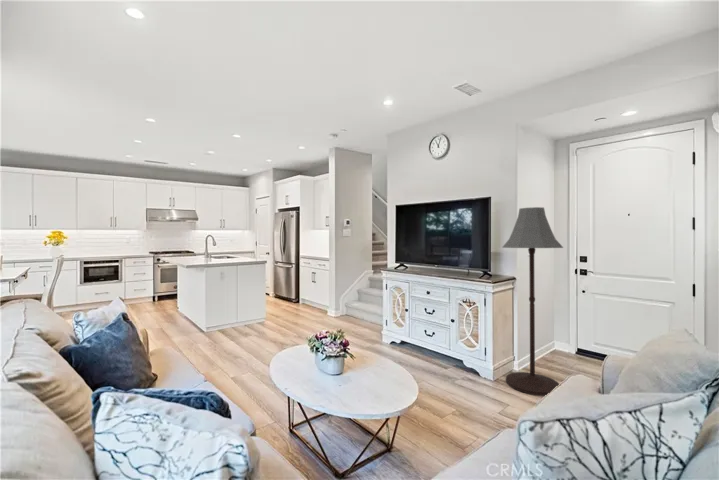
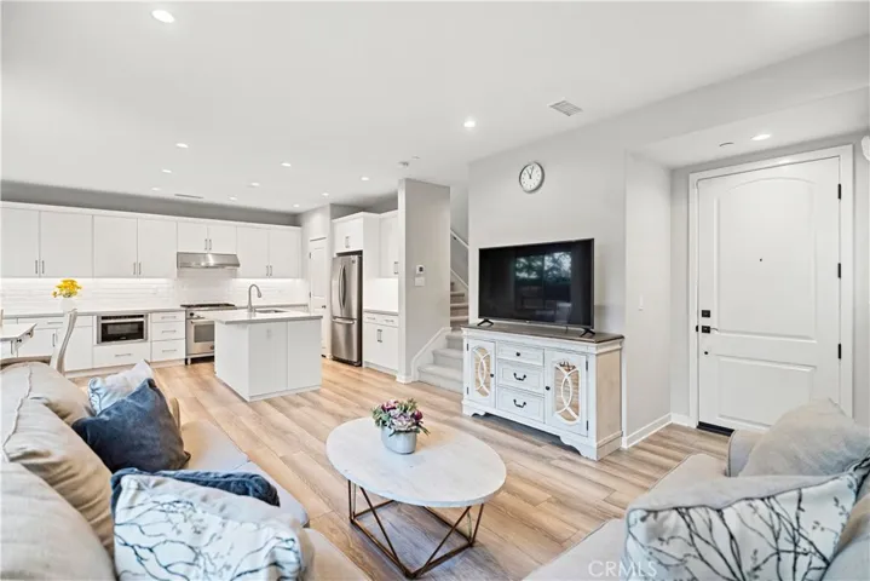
- floor lamp [501,206,564,397]
